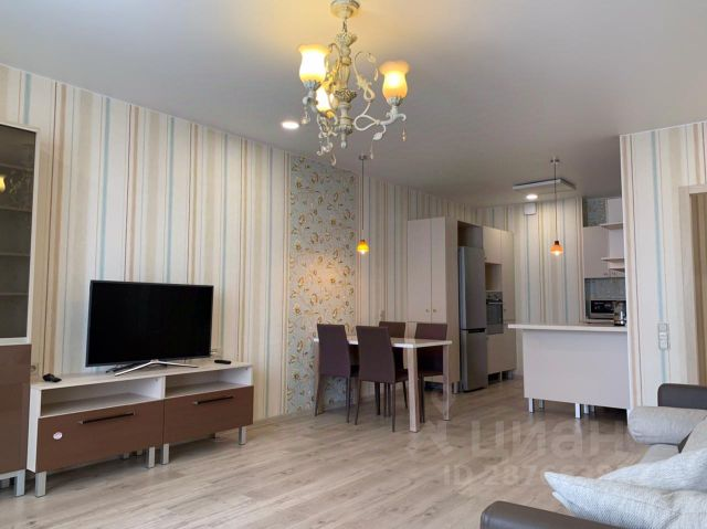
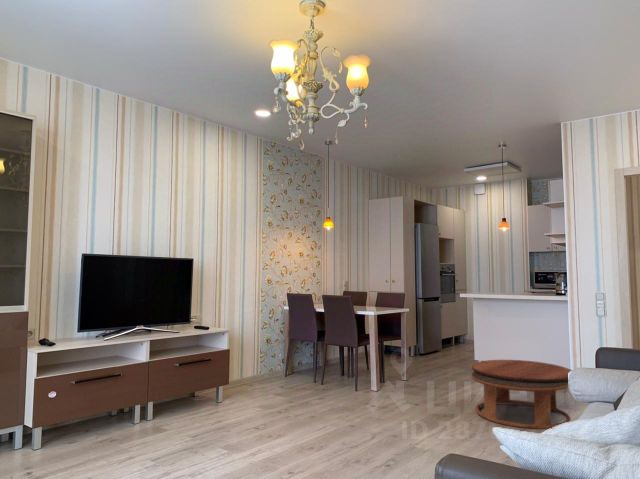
+ coffee table [470,359,573,430]
